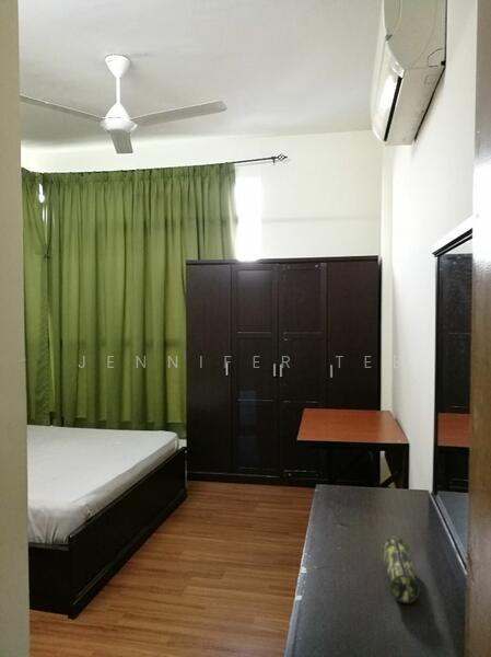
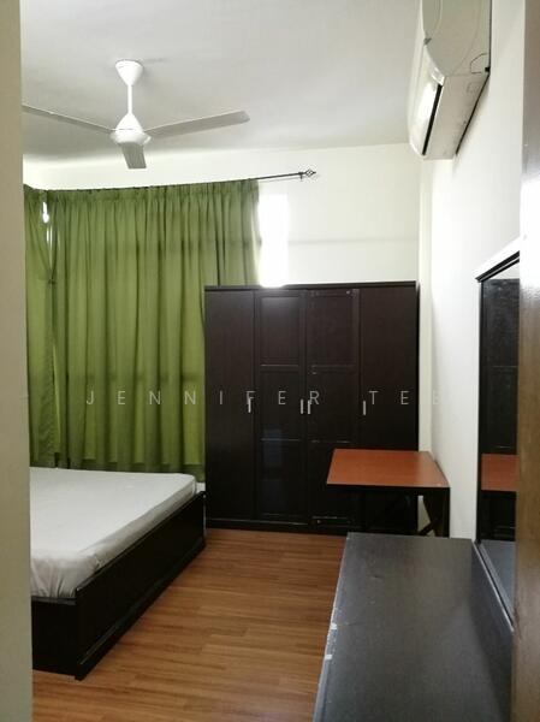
- pencil case [383,534,421,604]
